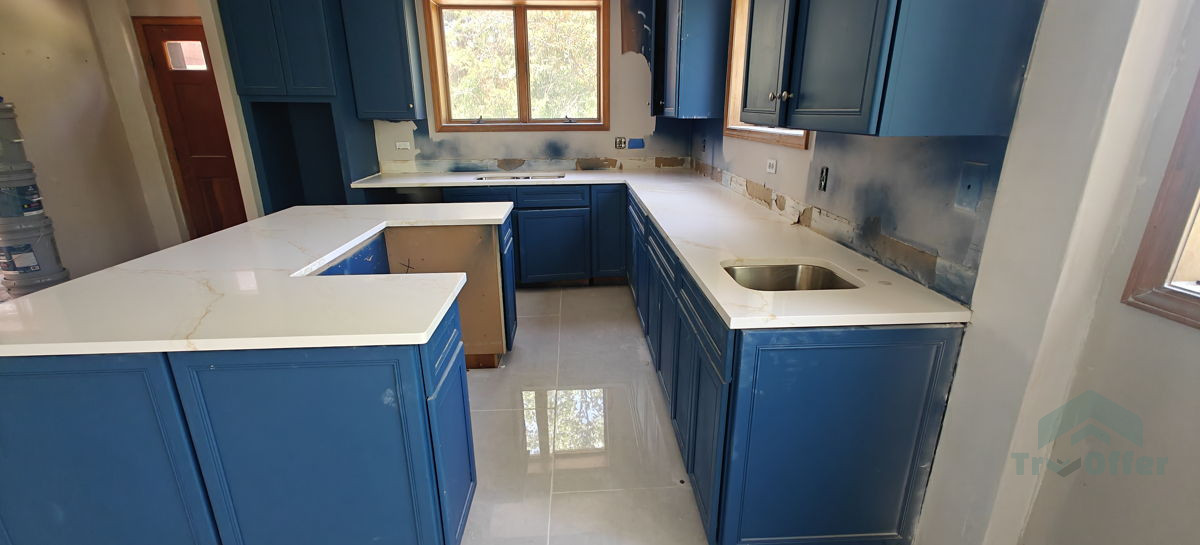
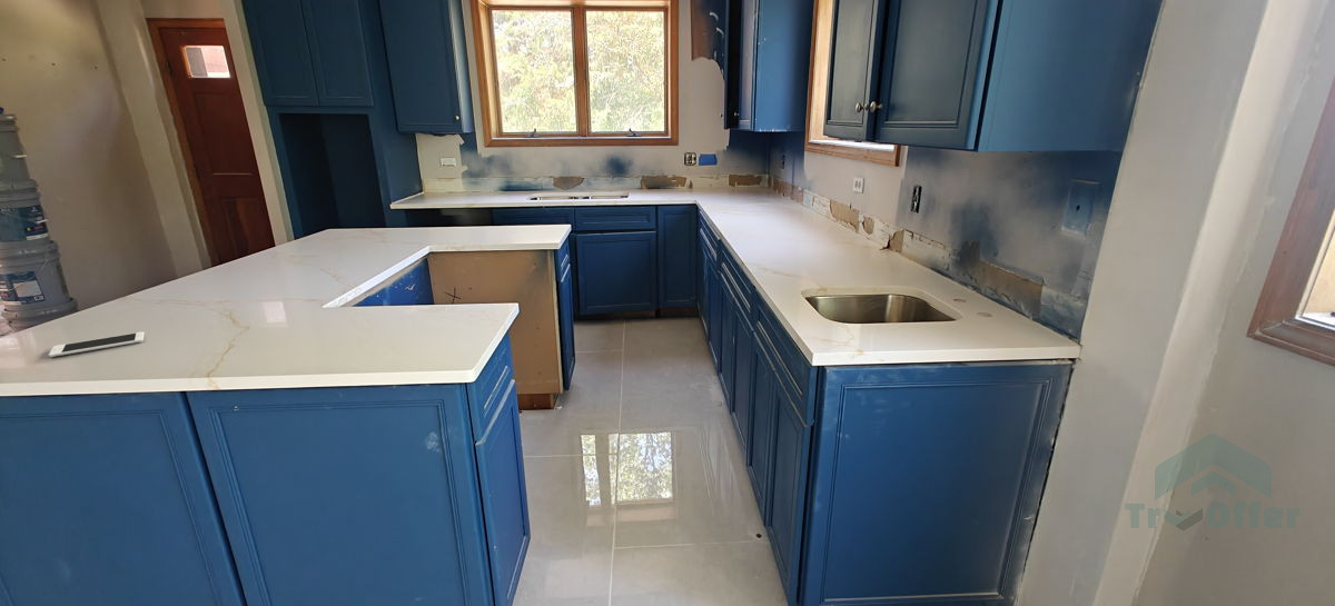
+ cell phone [48,330,146,358]
